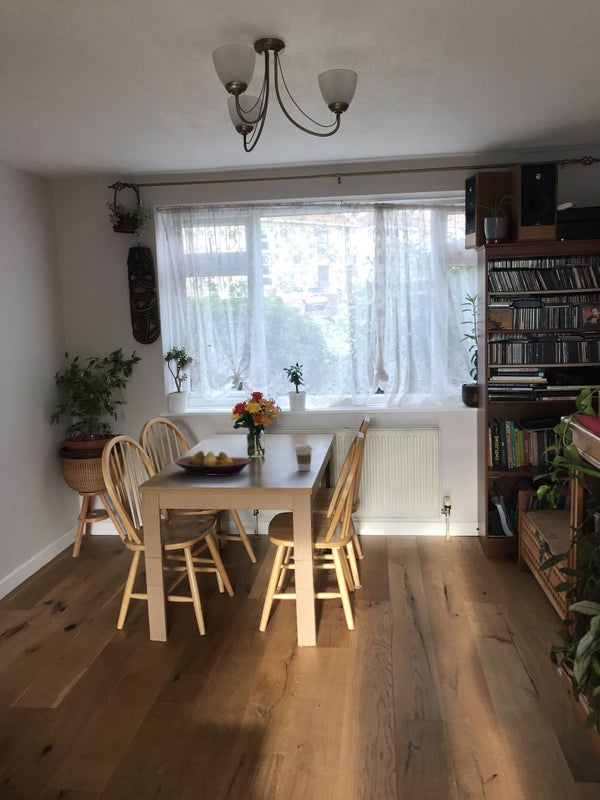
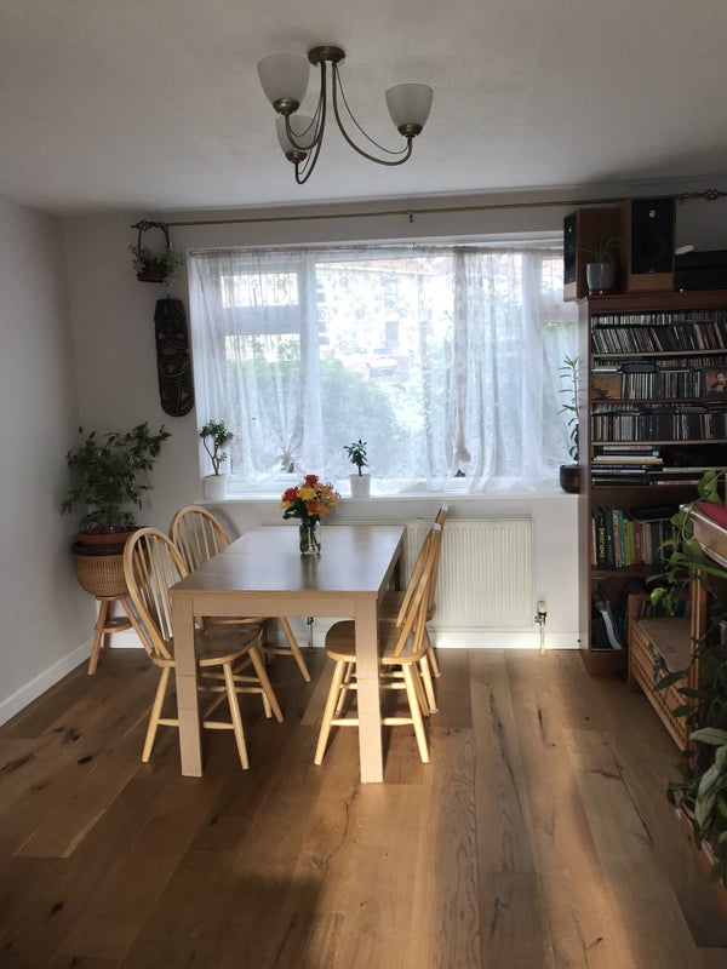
- coffee cup [293,443,314,472]
- fruit bowl [174,450,253,477]
